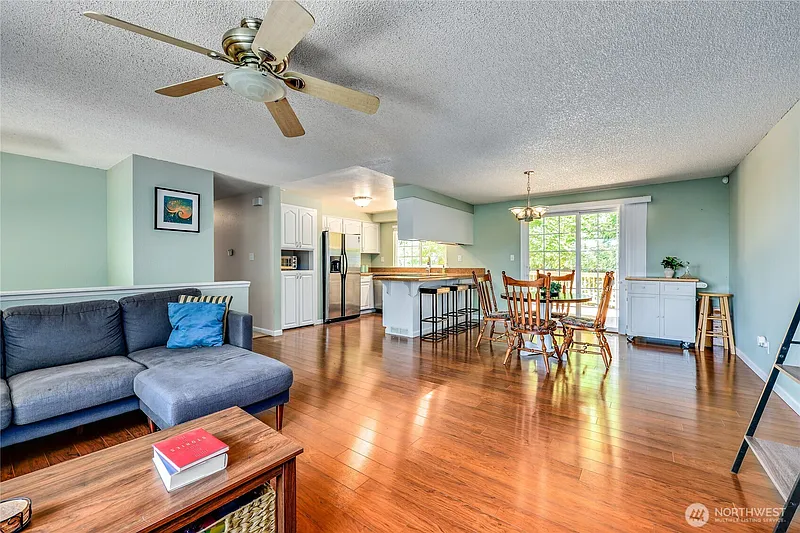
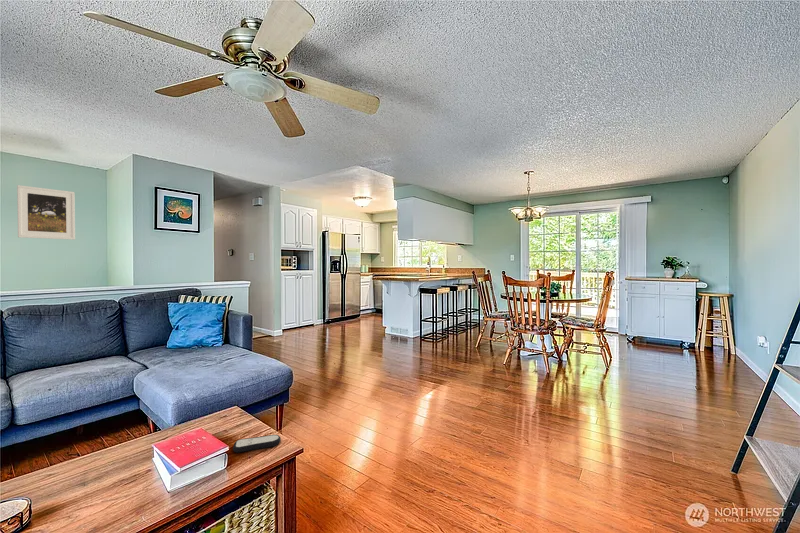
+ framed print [16,184,76,241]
+ remote control [232,434,282,453]
